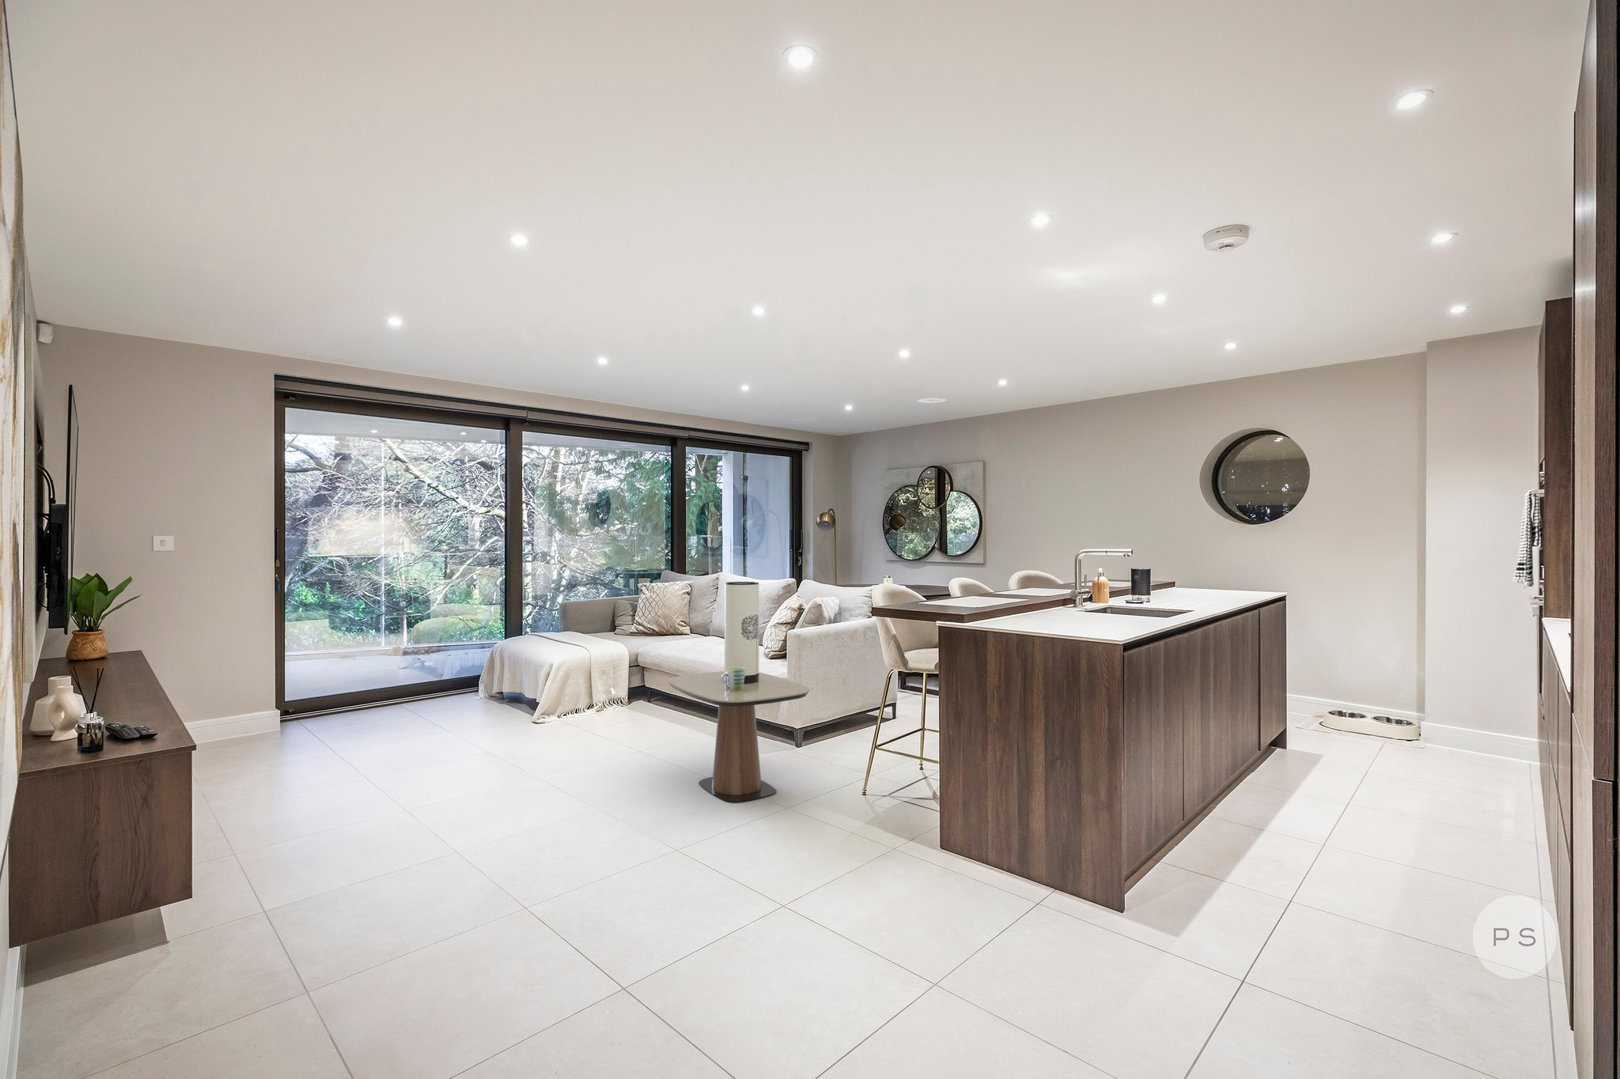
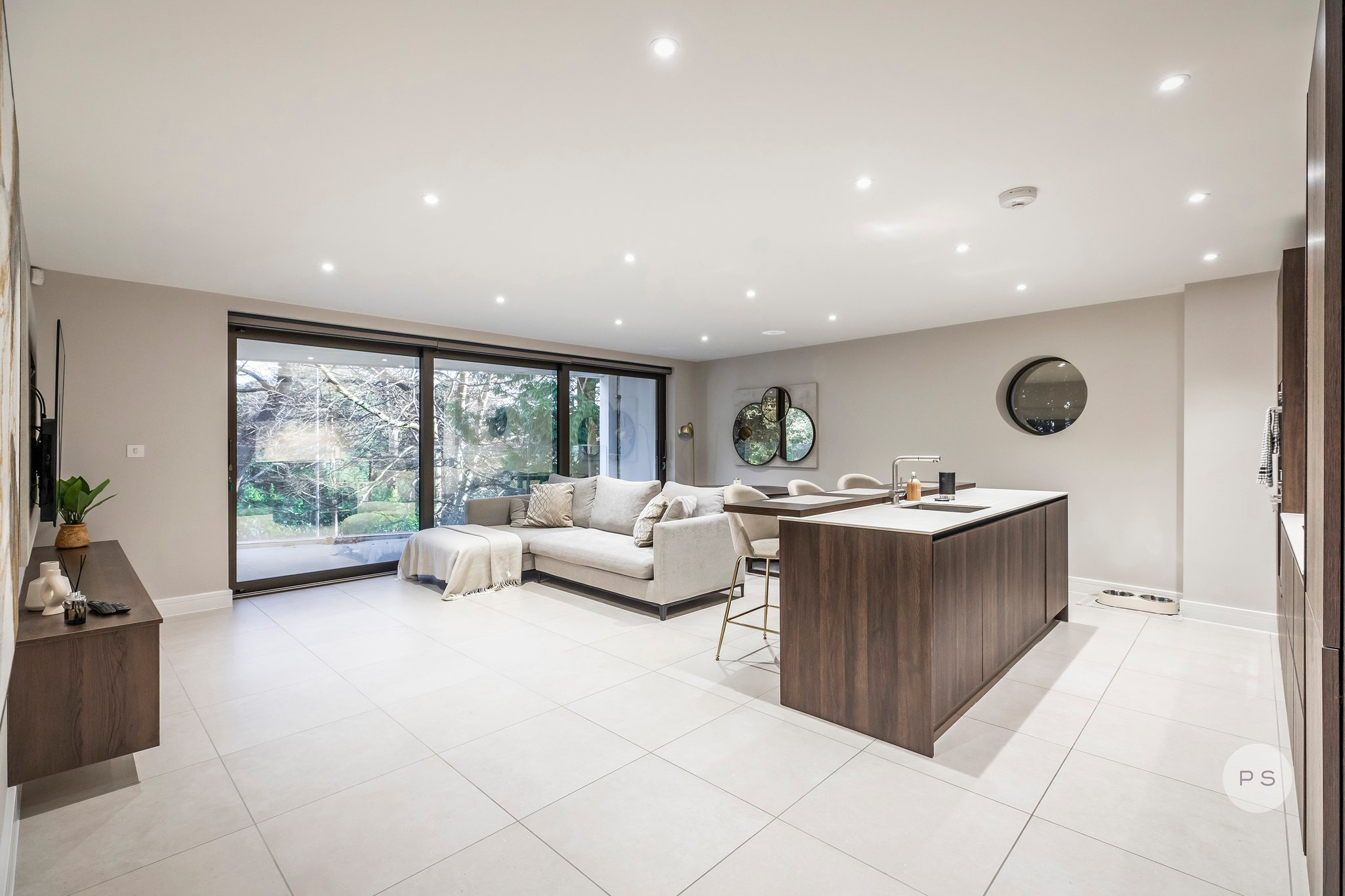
- mug [721,667,746,691]
- side table [667,671,809,803]
- table lamp [724,580,759,684]
